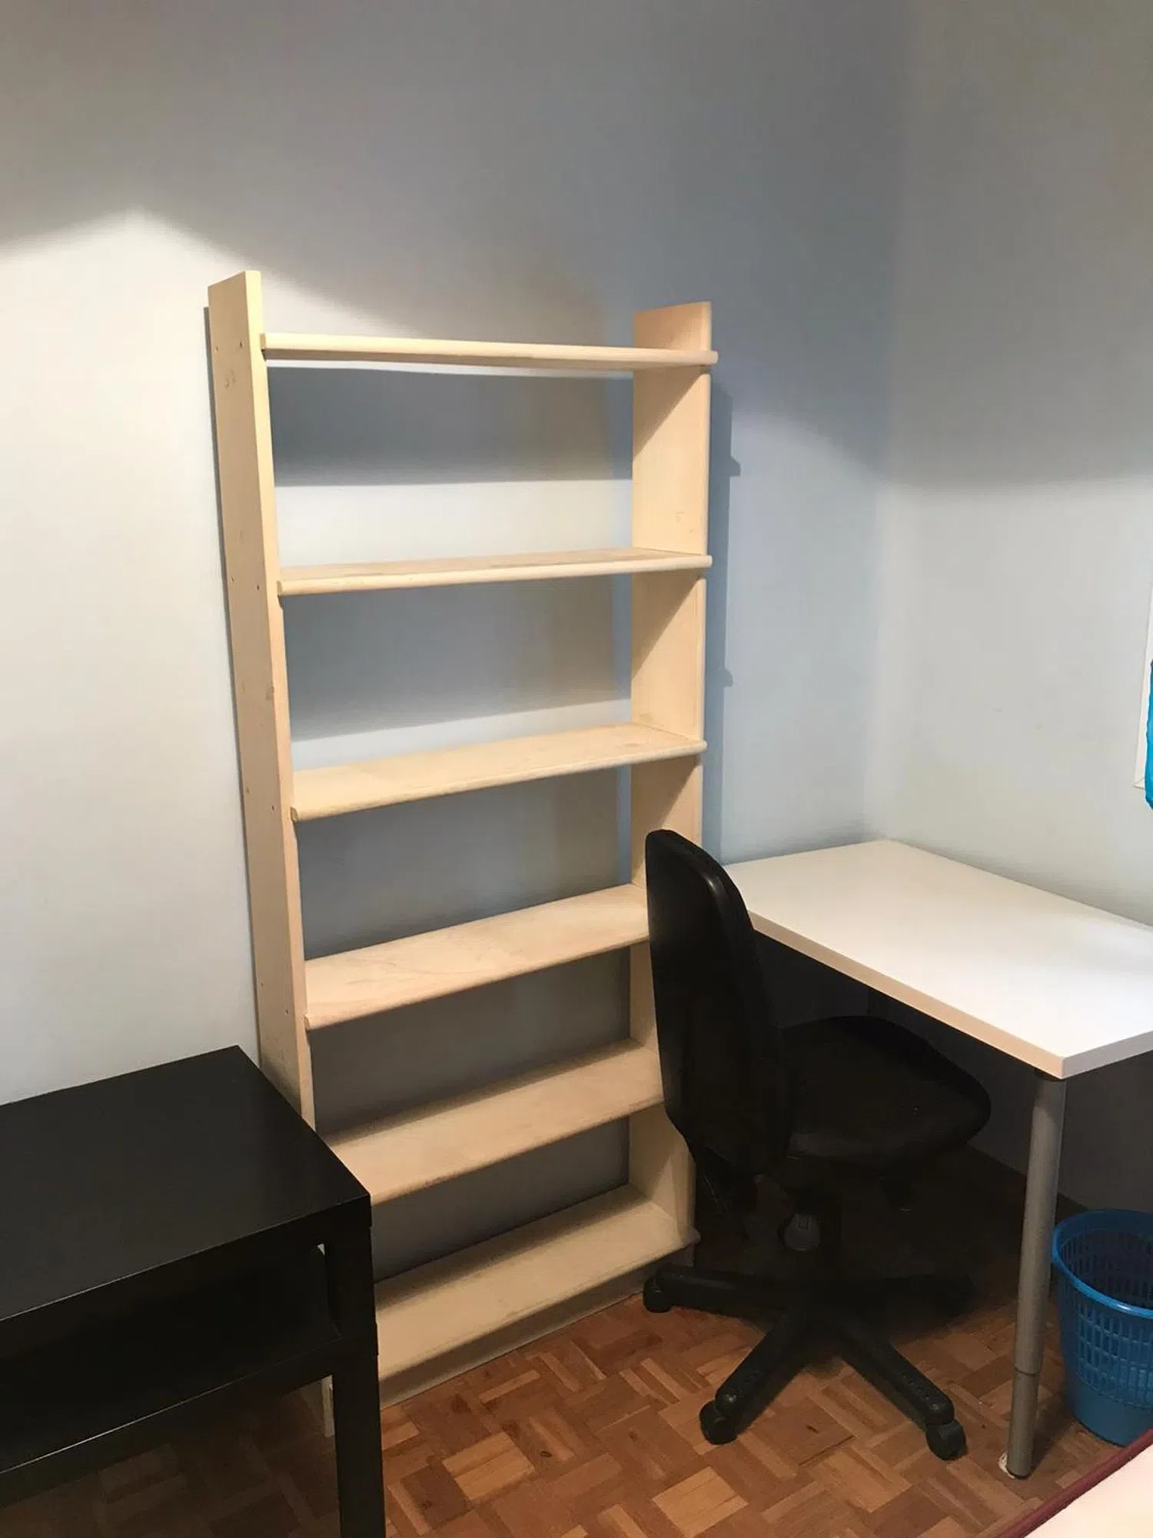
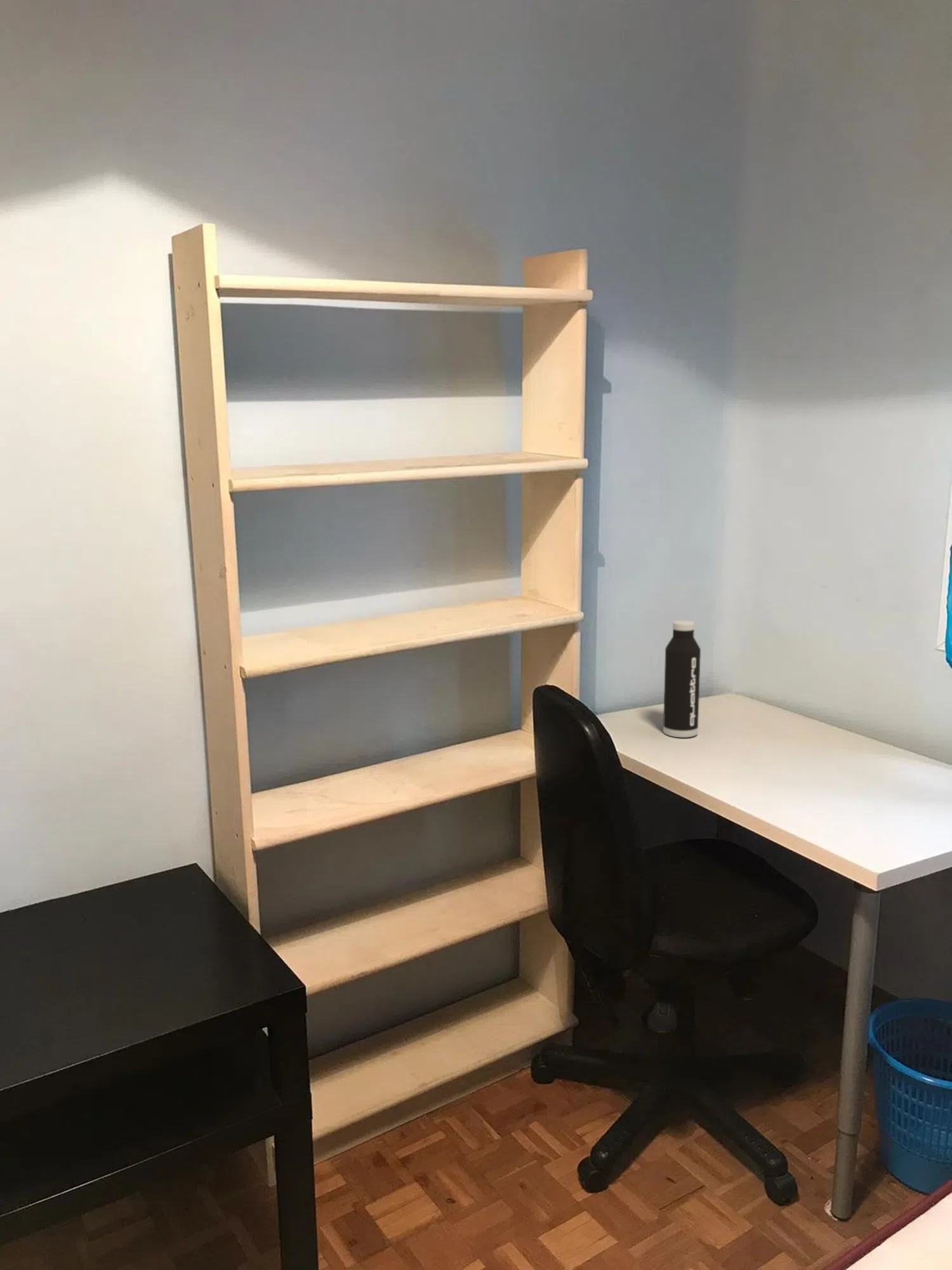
+ water bottle [663,620,701,738]
